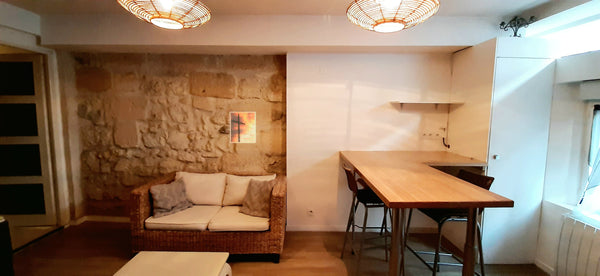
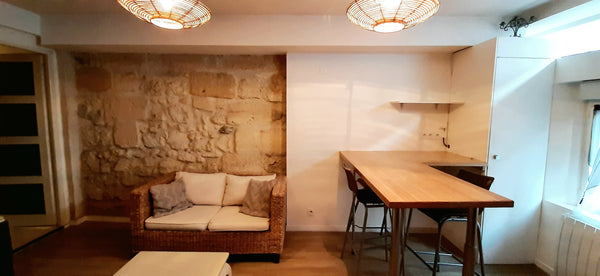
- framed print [229,111,257,144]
